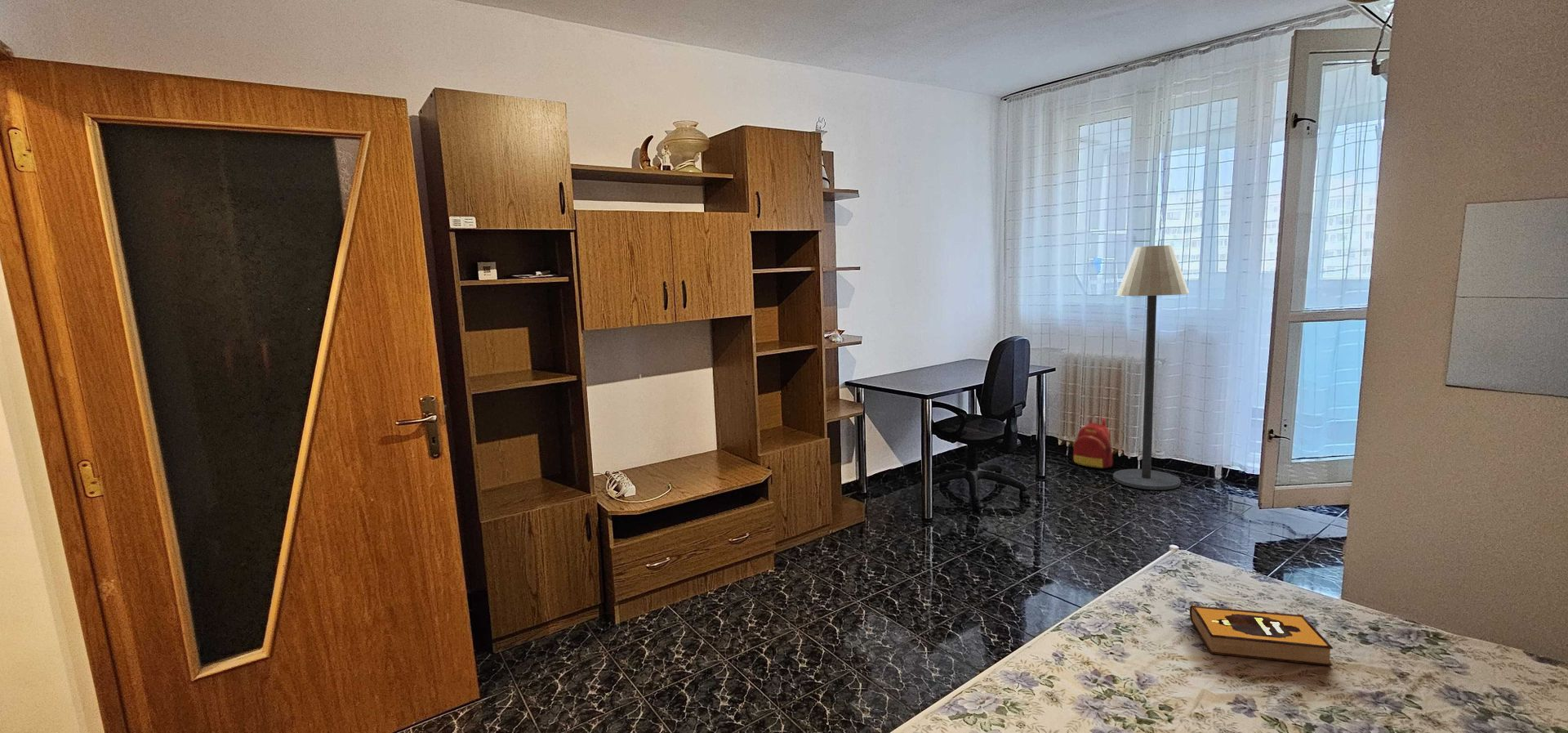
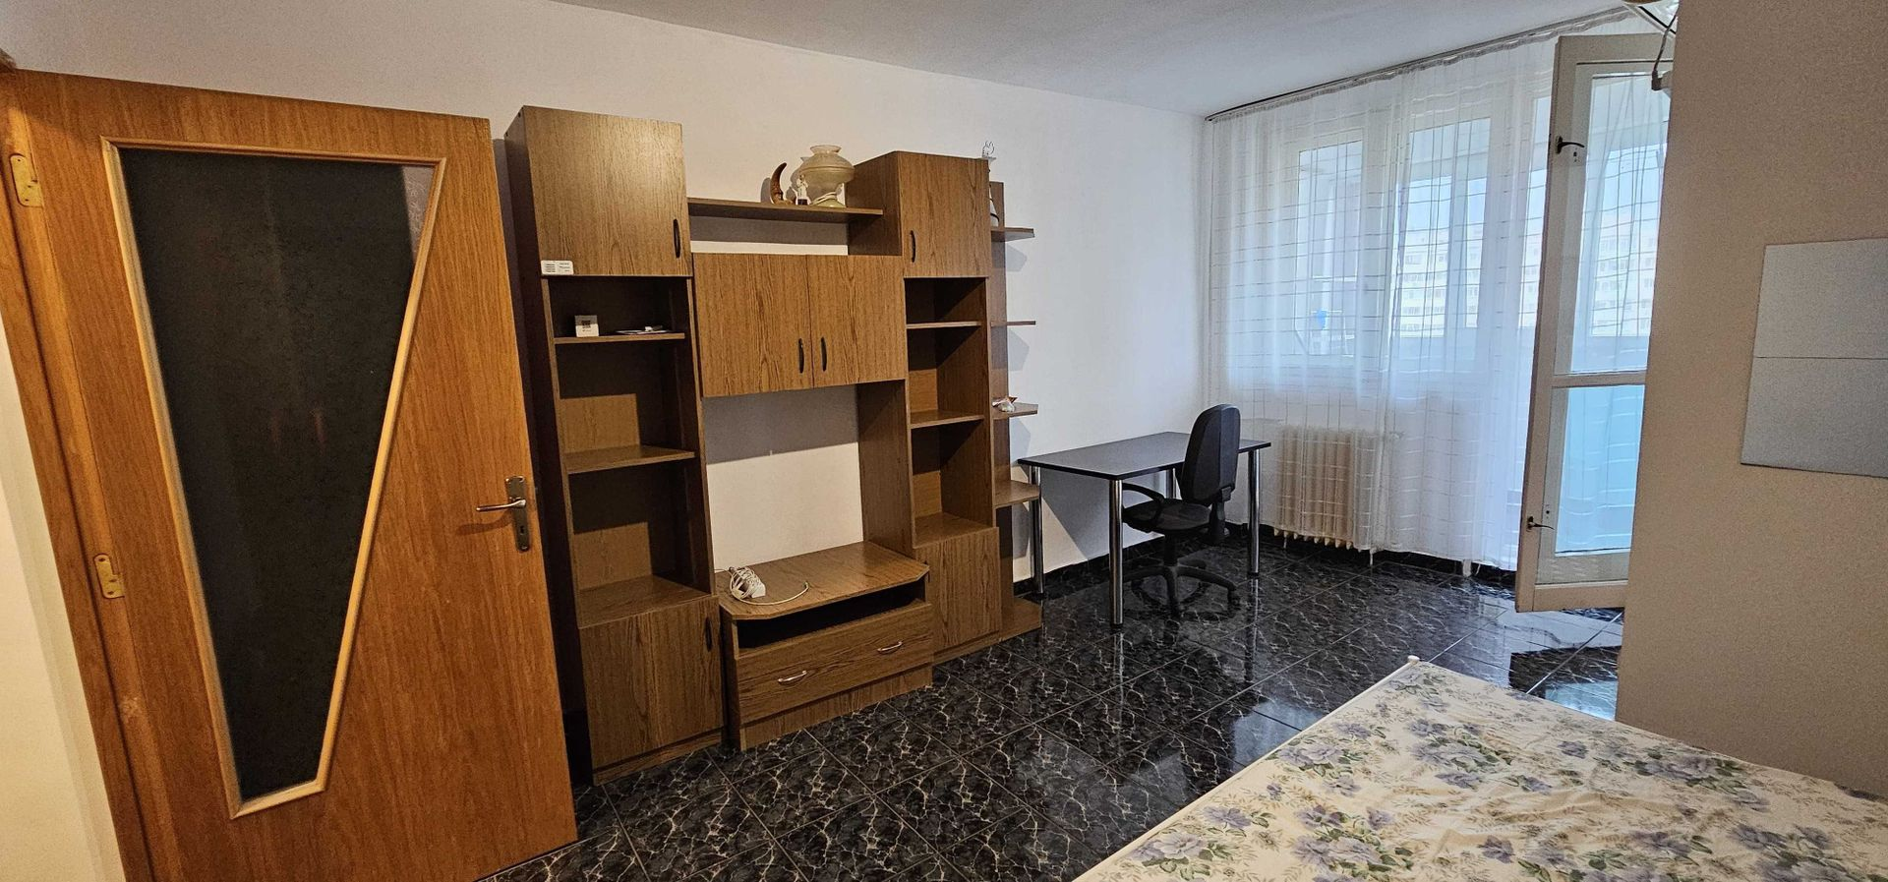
- hardback book [1189,604,1334,667]
- backpack [1072,414,1113,470]
- floor lamp [1112,244,1190,490]
